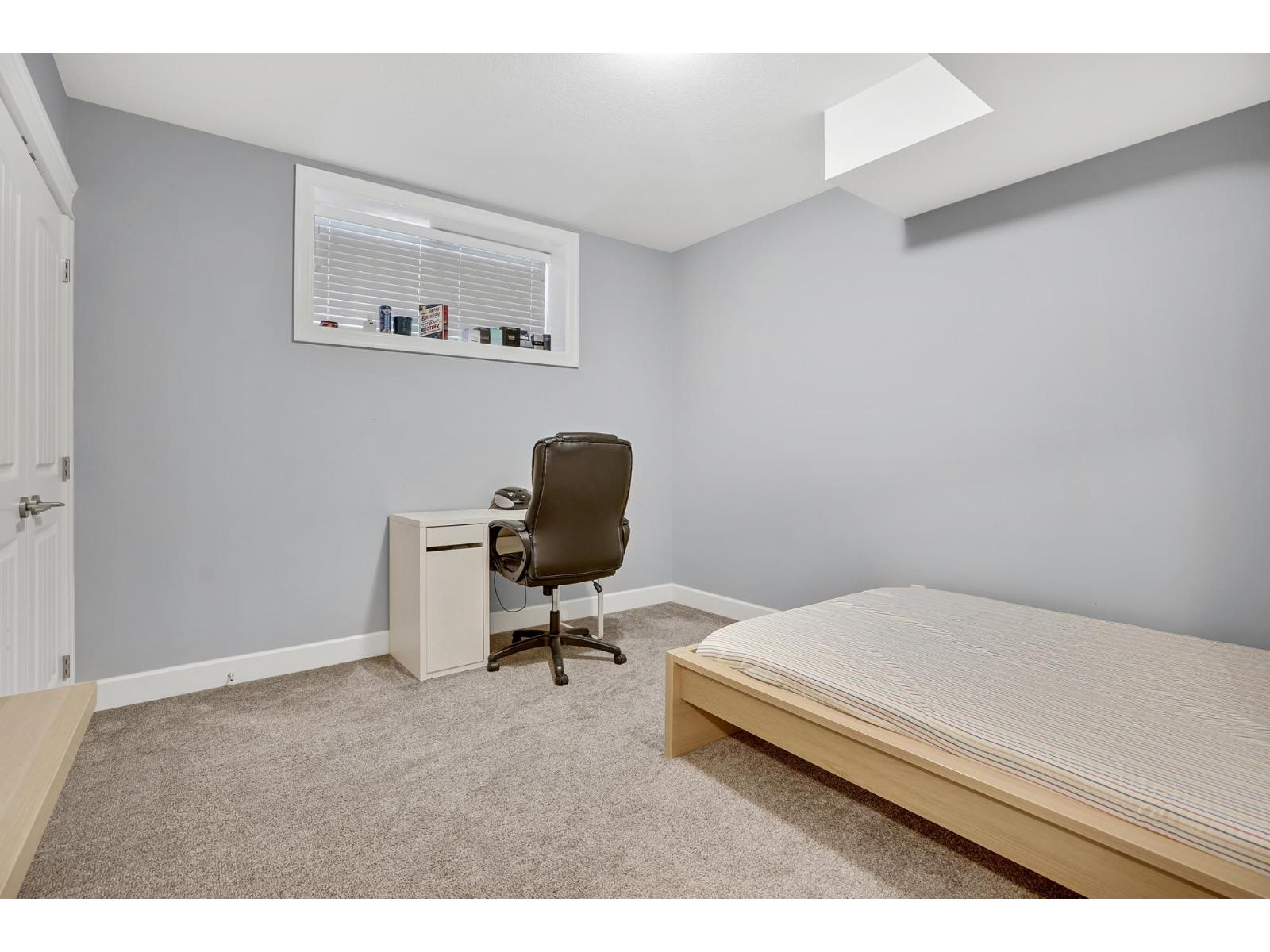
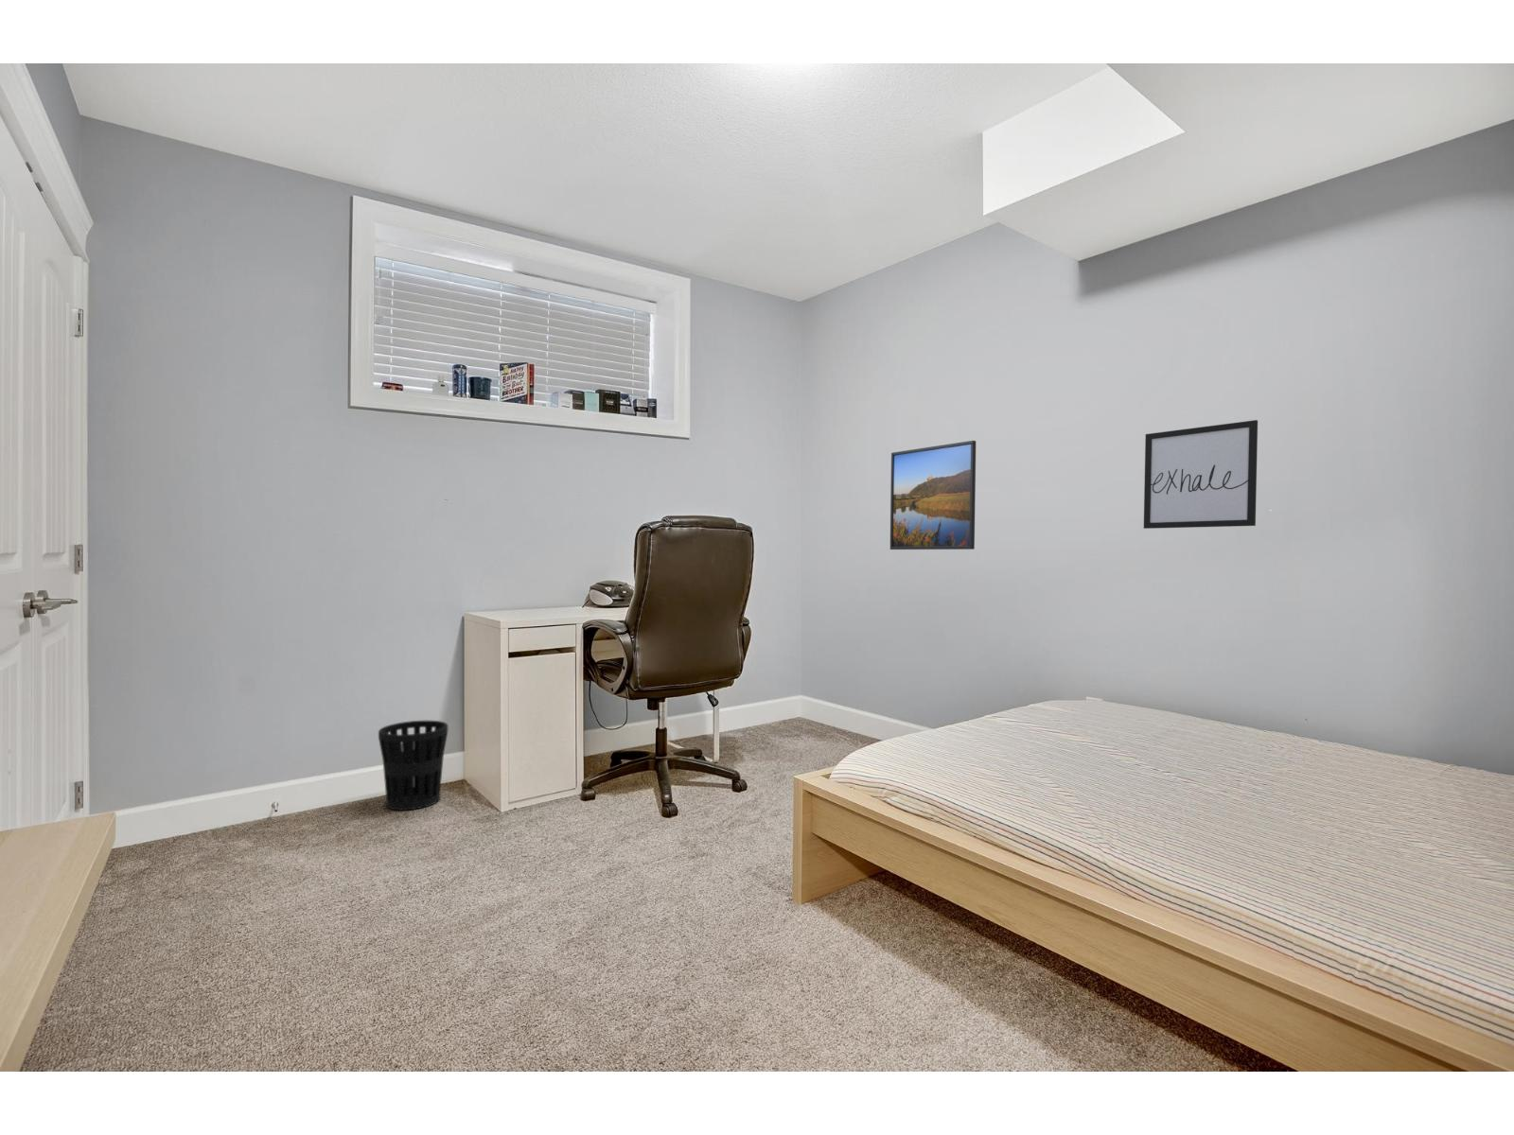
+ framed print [889,440,976,551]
+ wall art [1143,418,1259,529]
+ wastebasket [378,720,448,812]
